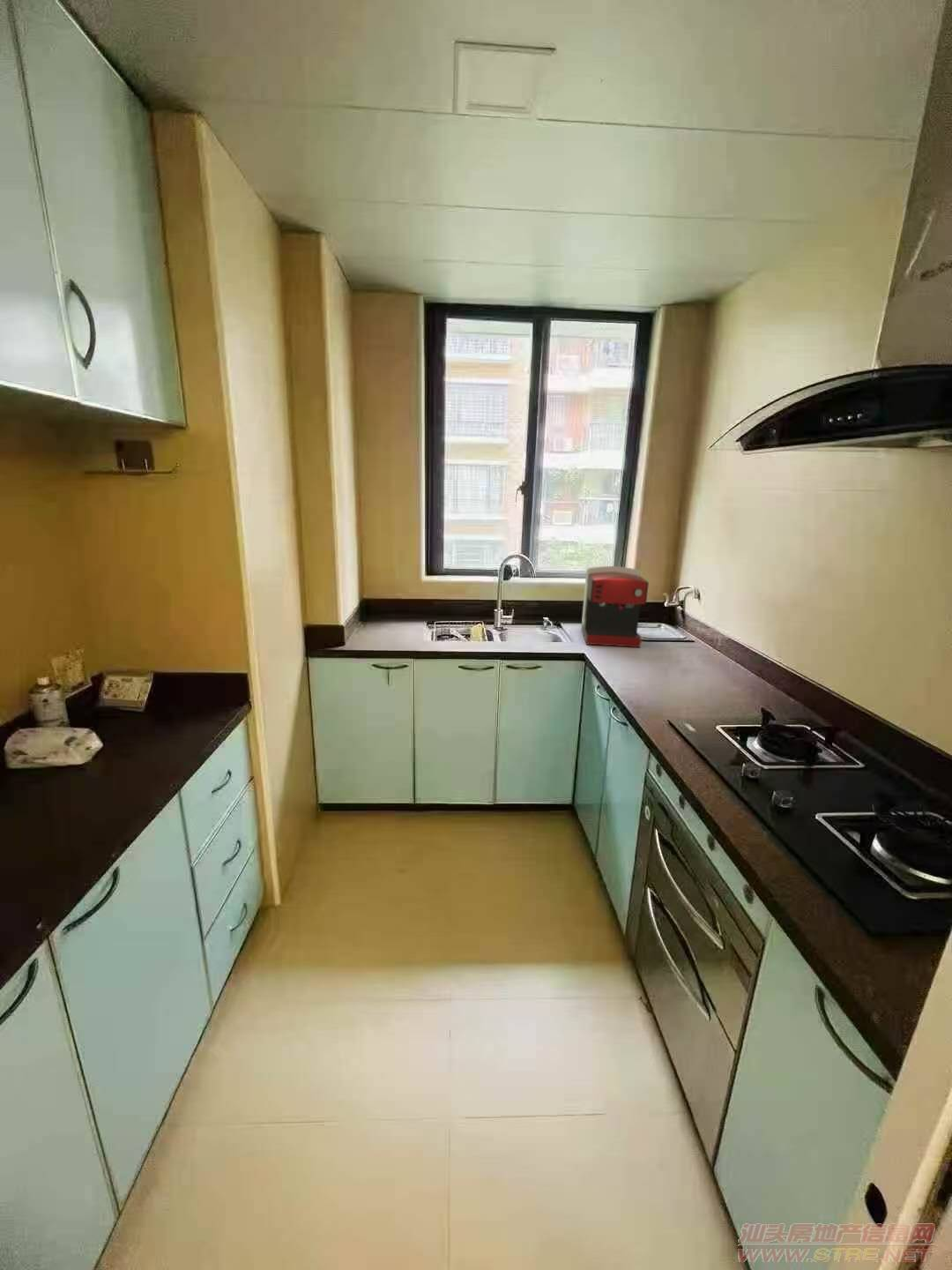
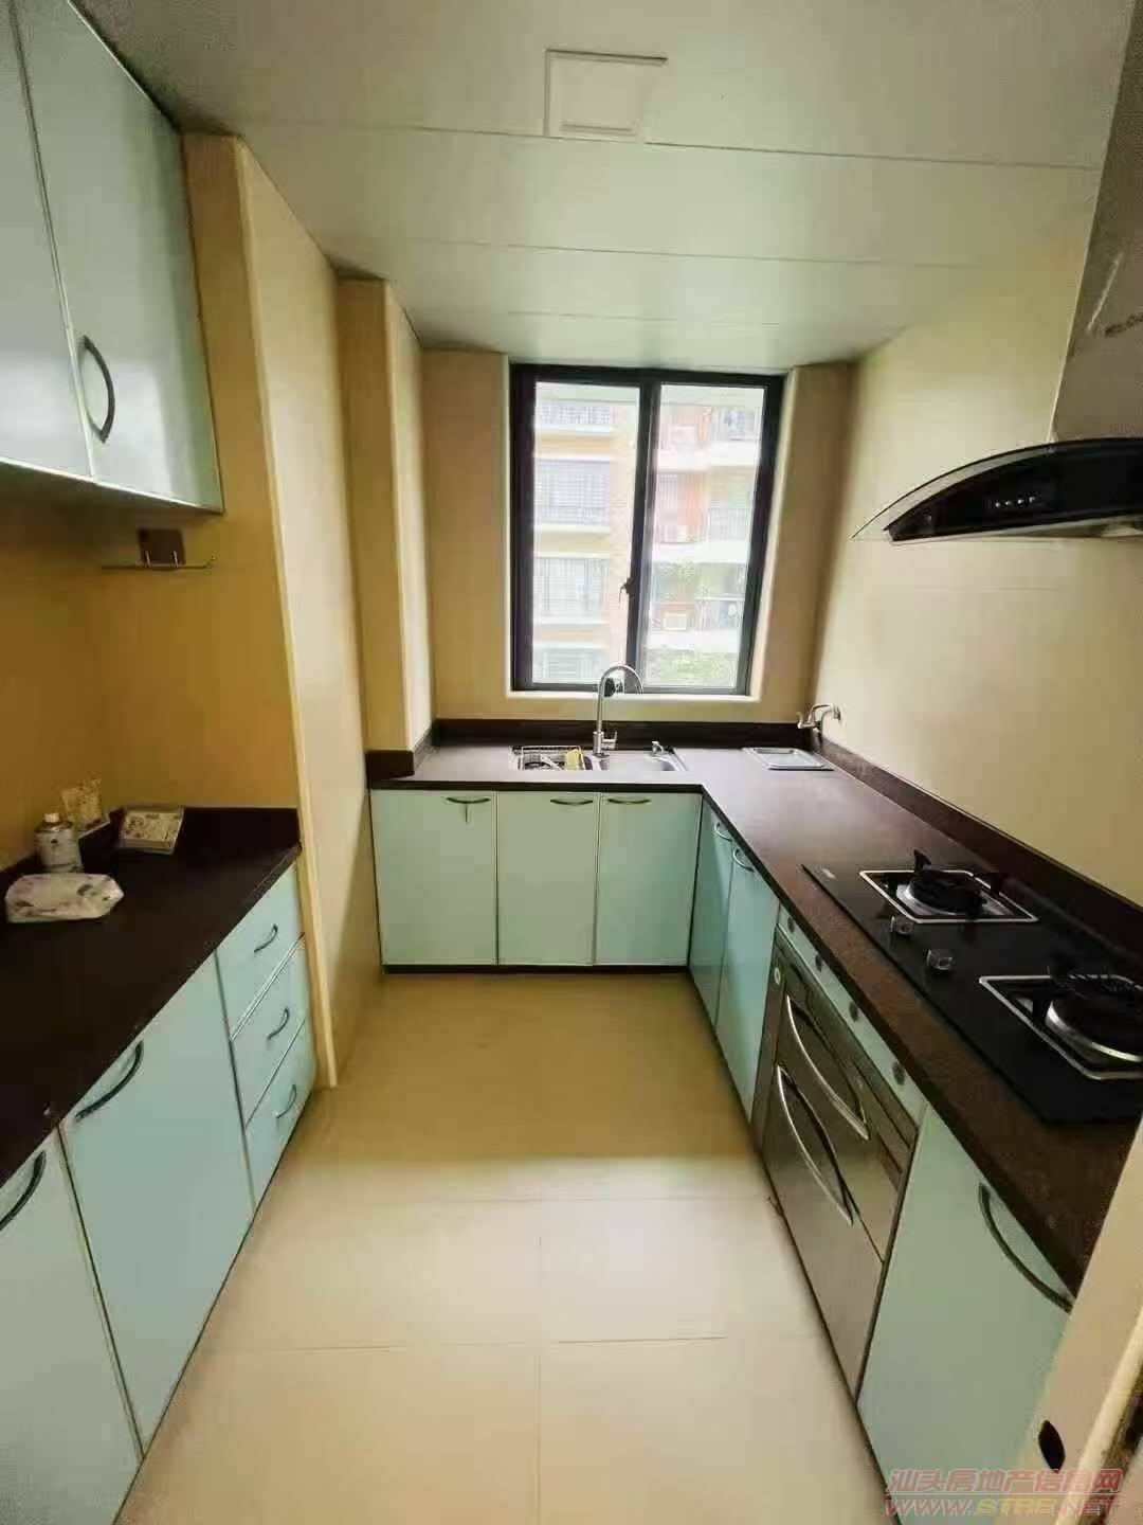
- coffee maker [580,565,650,648]
